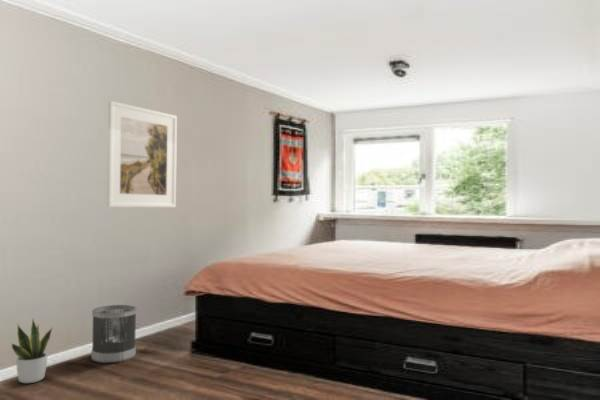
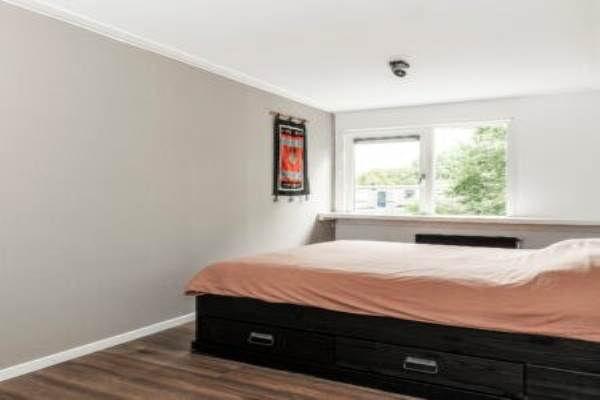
- potted plant [11,319,53,384]
- wastebasket [90,304,137,364]
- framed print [106,100,178,208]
